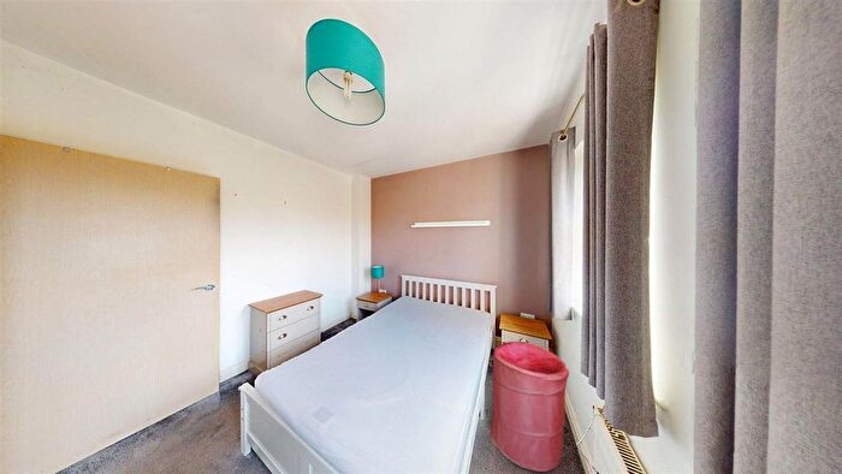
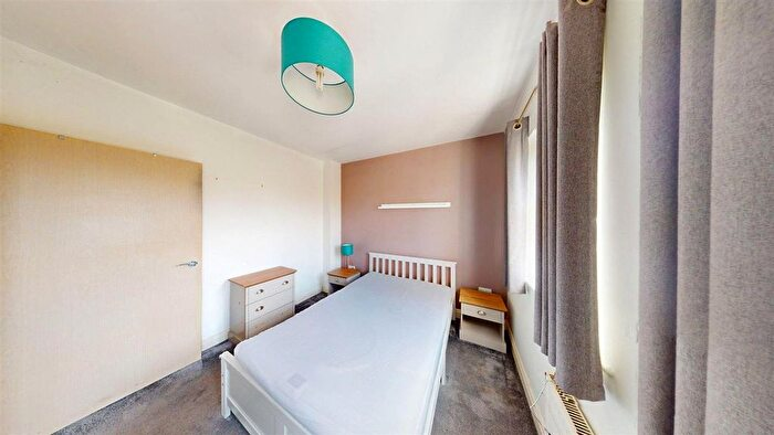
- laundry hamper [490,340,570,473]
